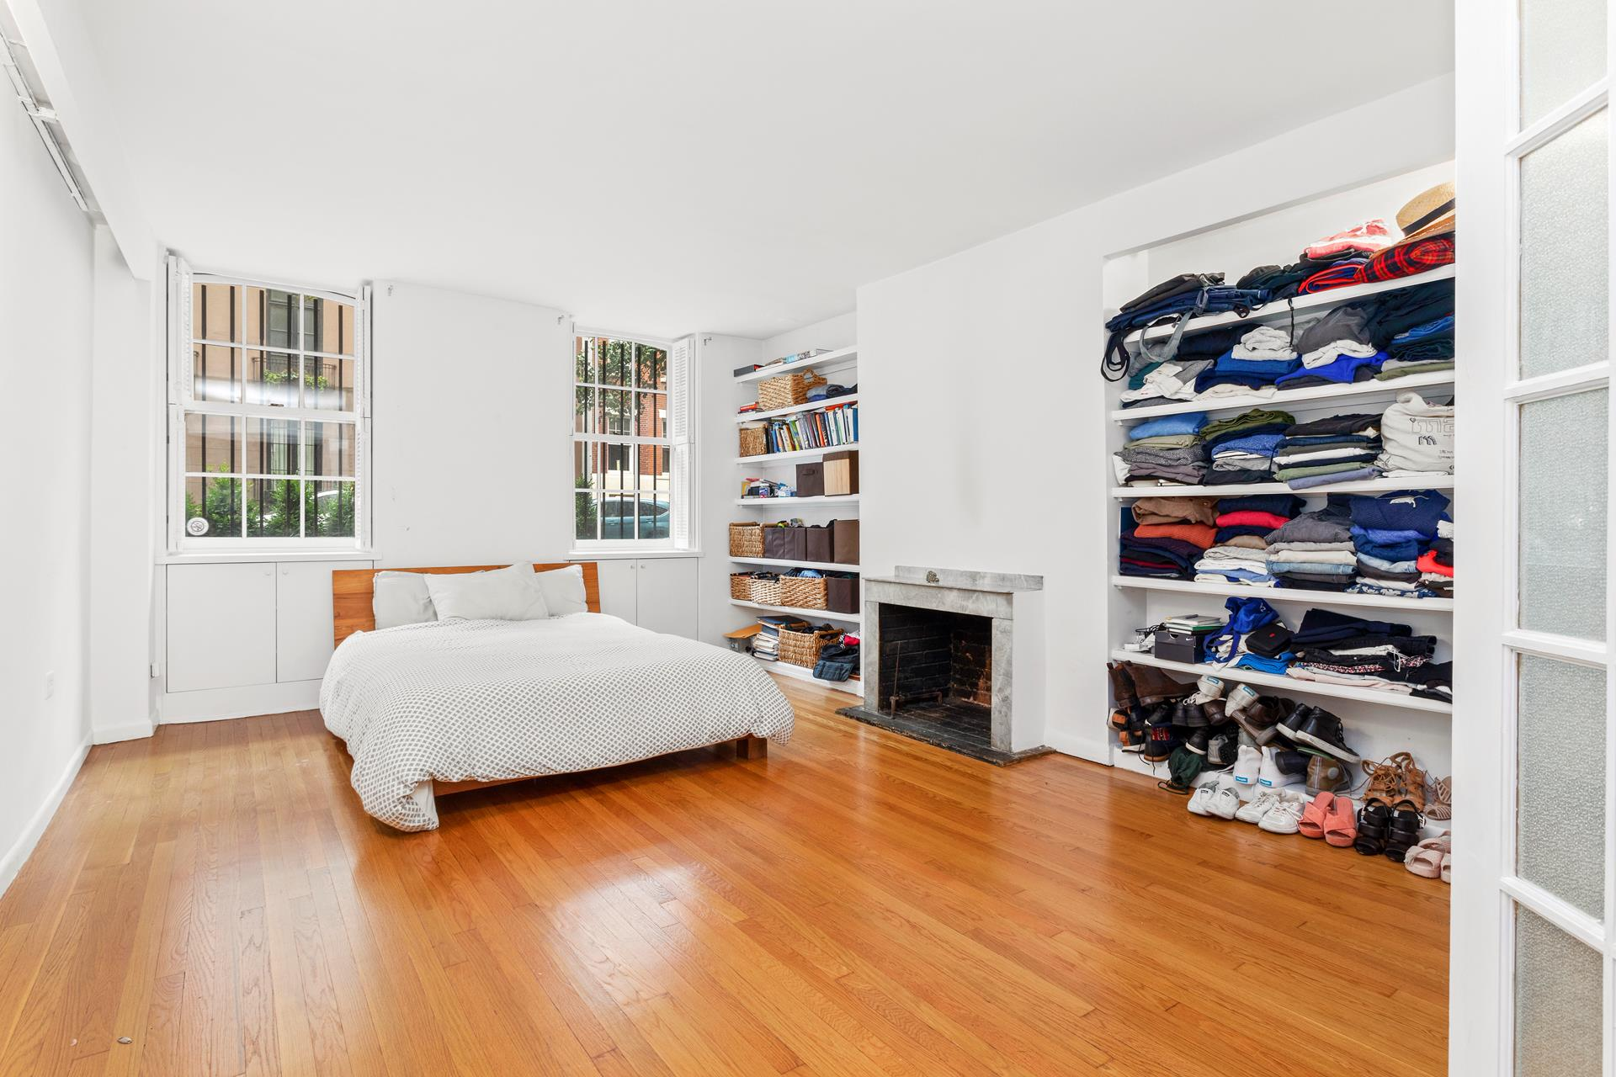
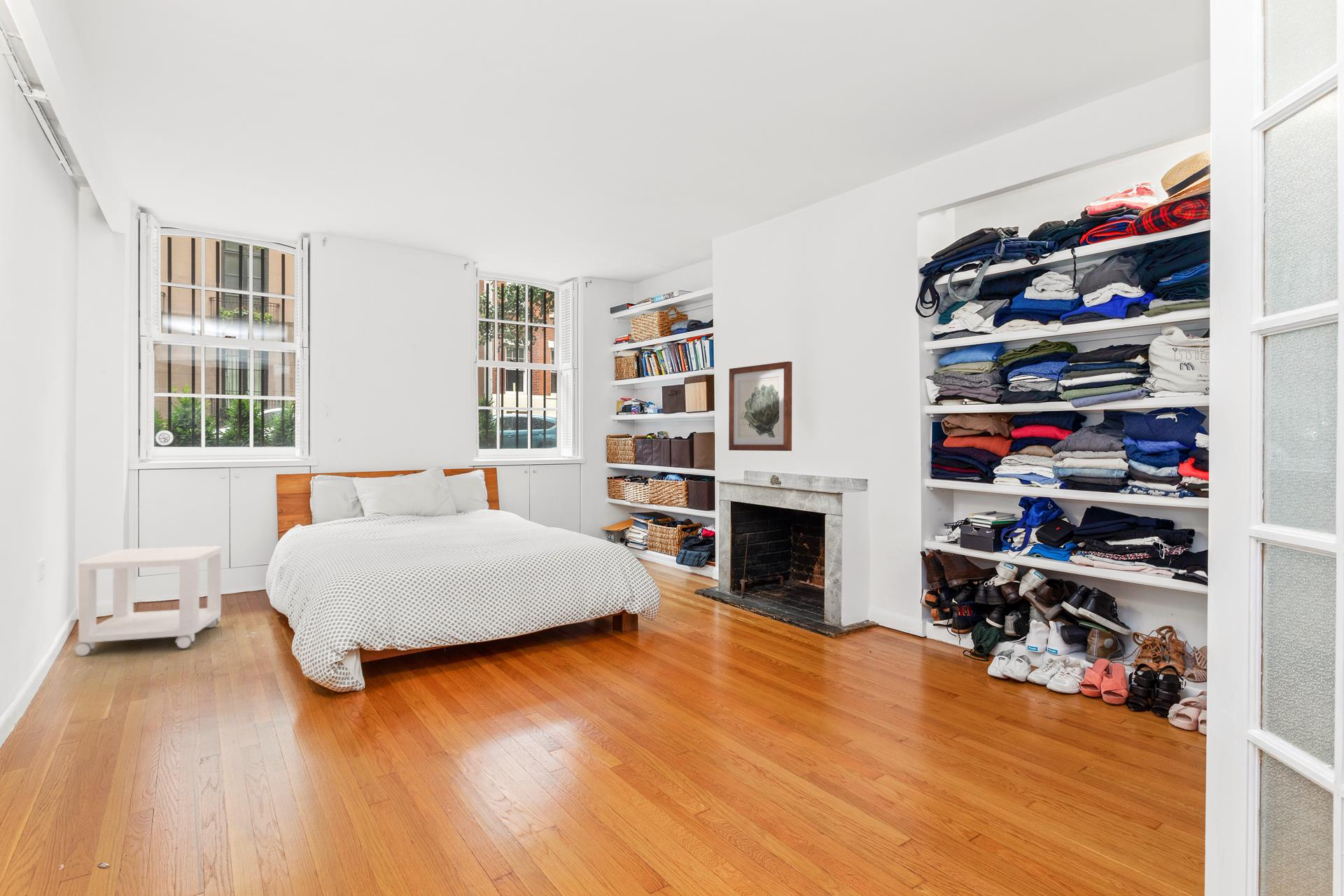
+ wall art [728,360,793,451]
+ side table [73,545,222,657]
